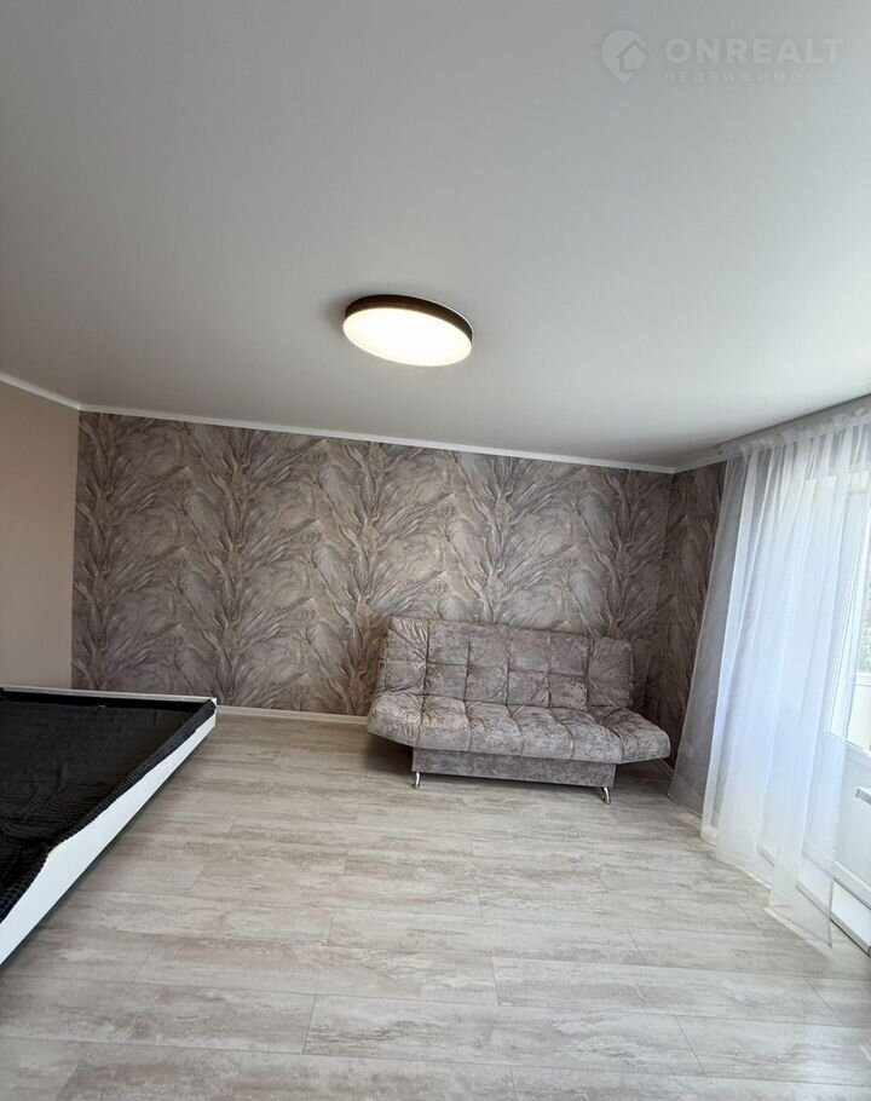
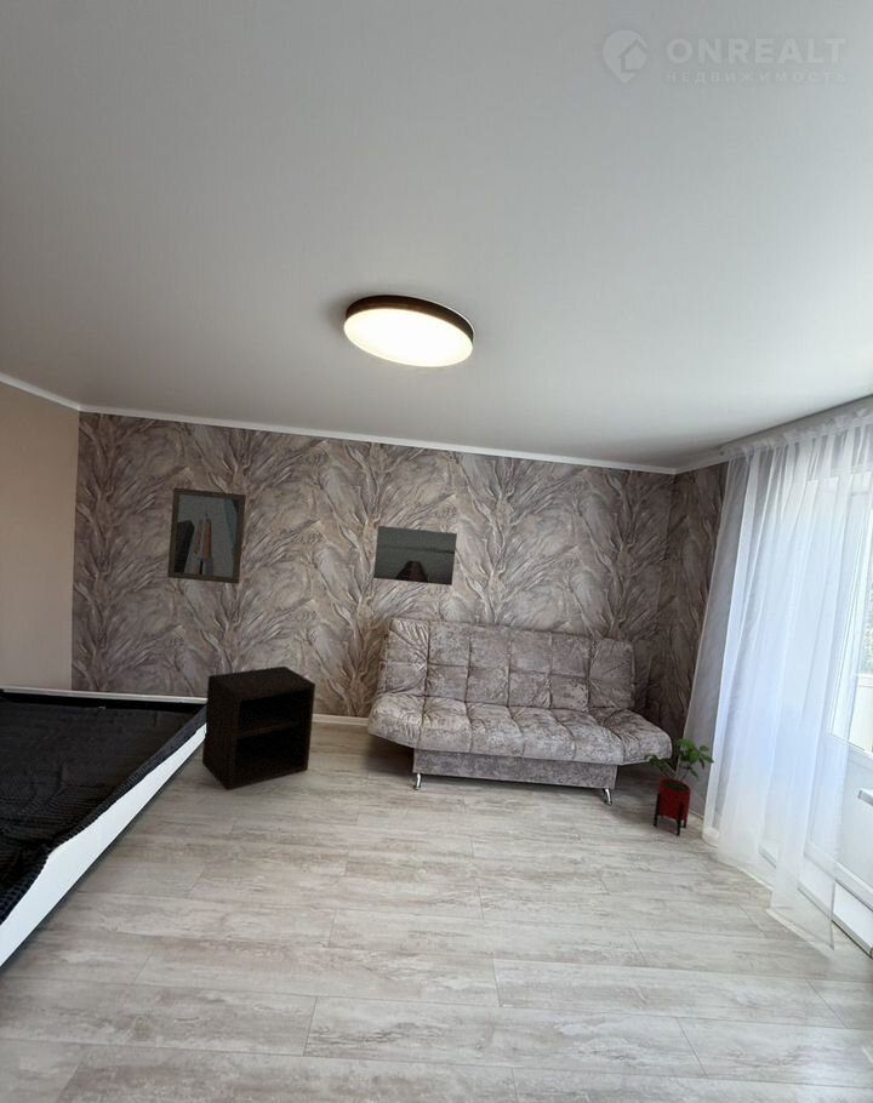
+ wall art [166,486,247,585]
+ wall art [372,525,458,587]
+ house plant [643,737,715,838]
+ nightstand [201,665,316,793]
